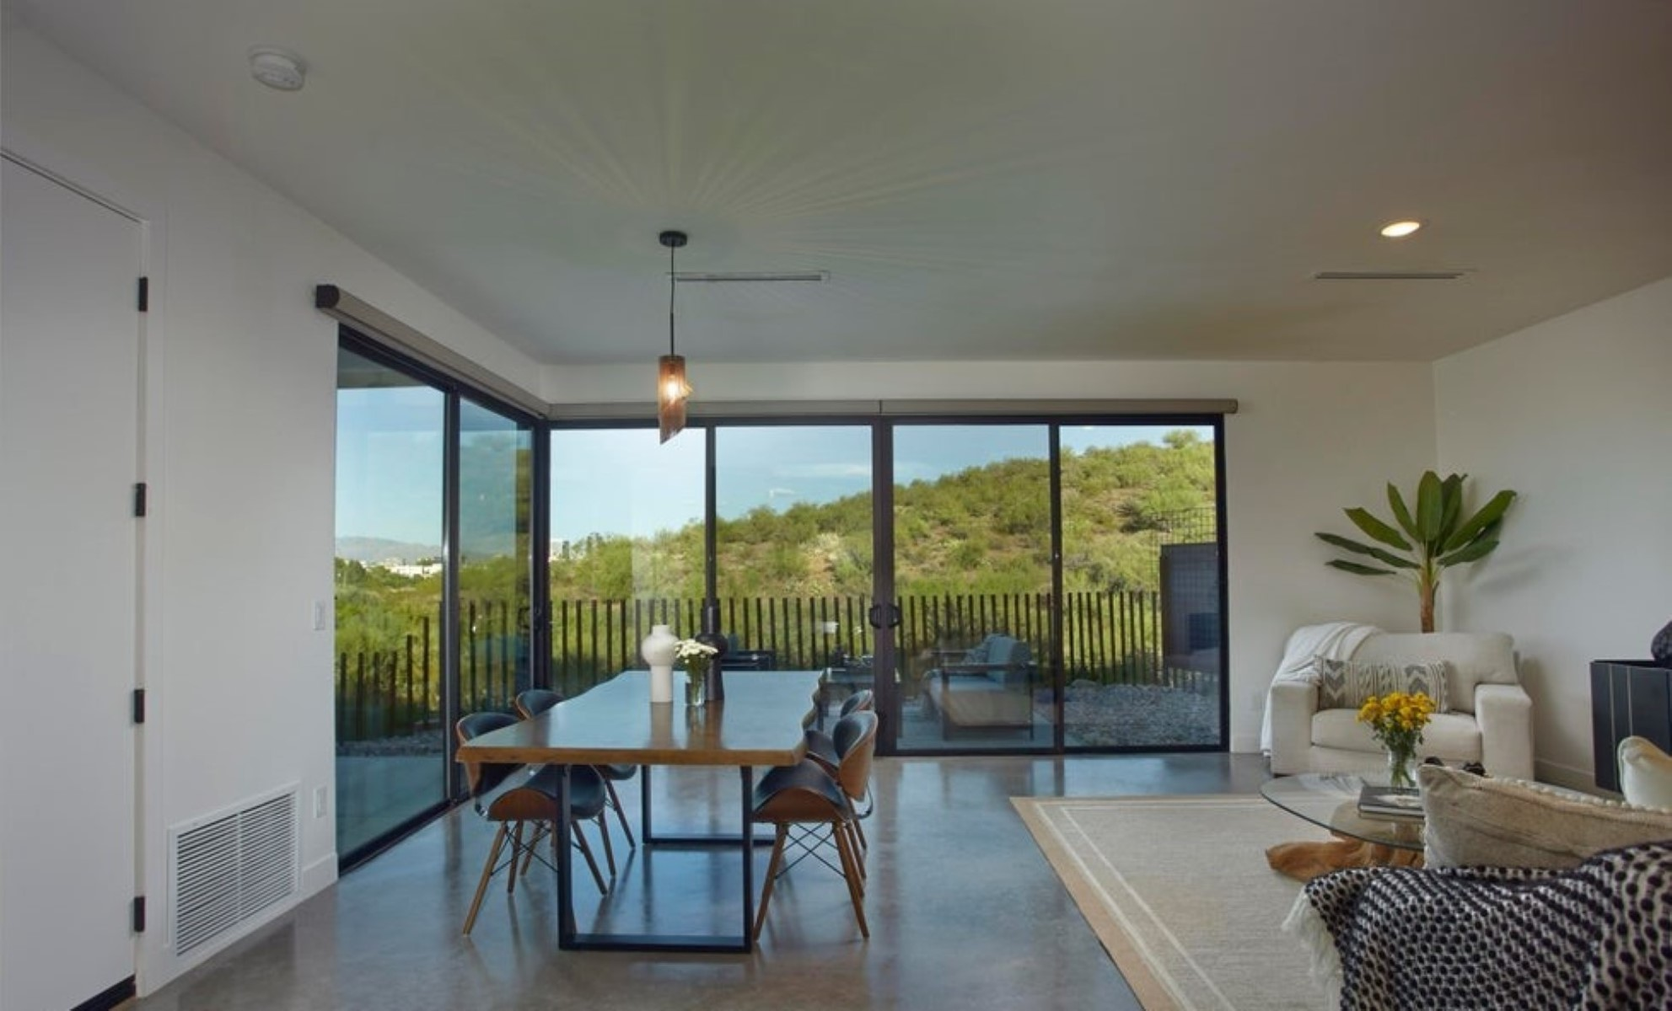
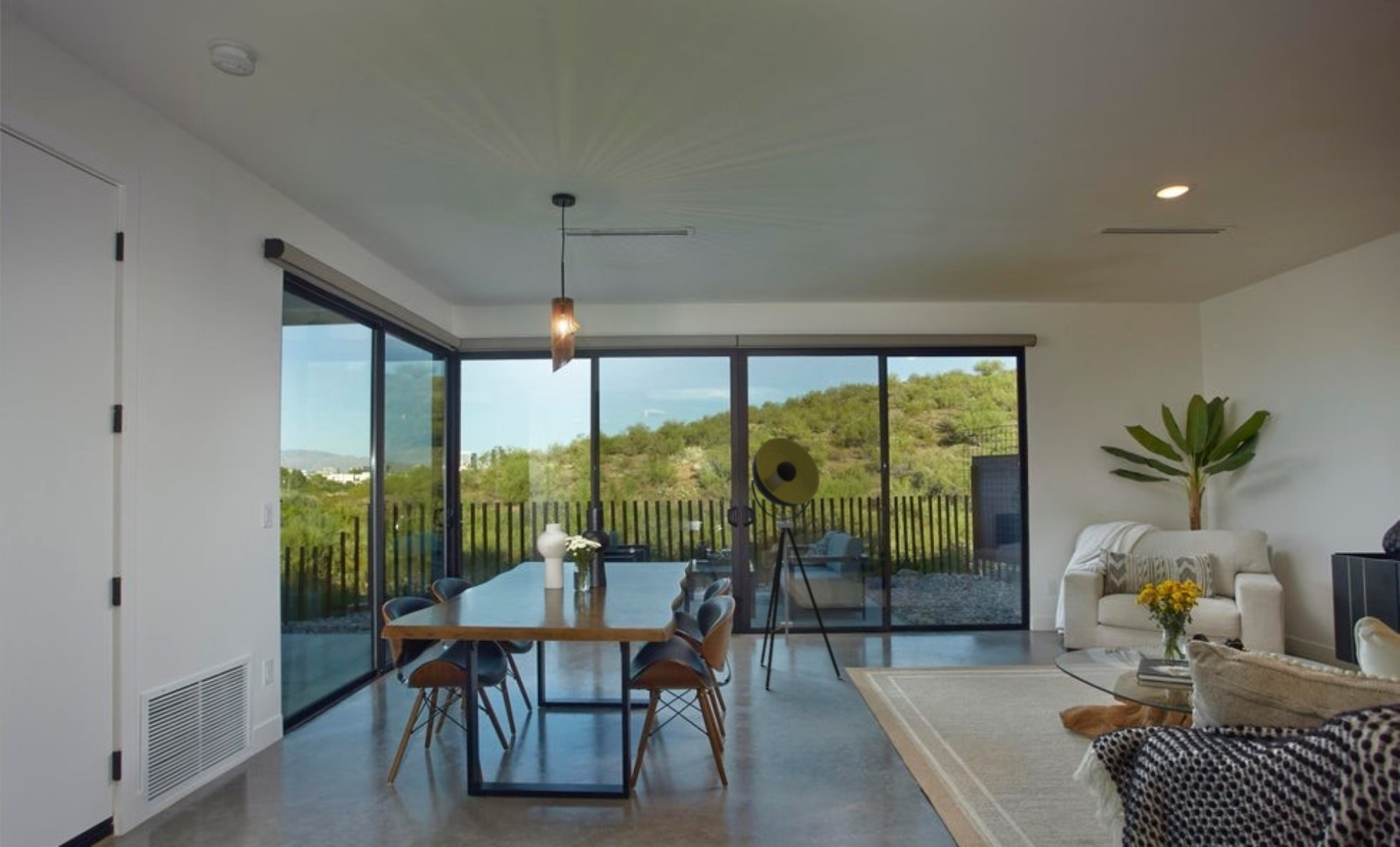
+ floor lamp [750,437,842,690]
